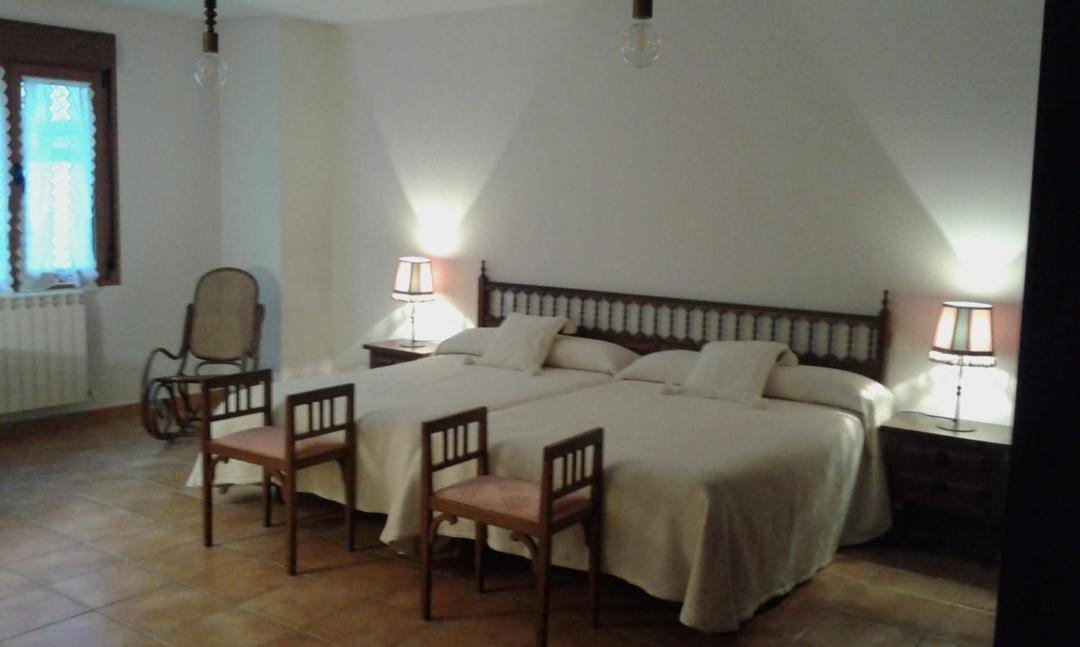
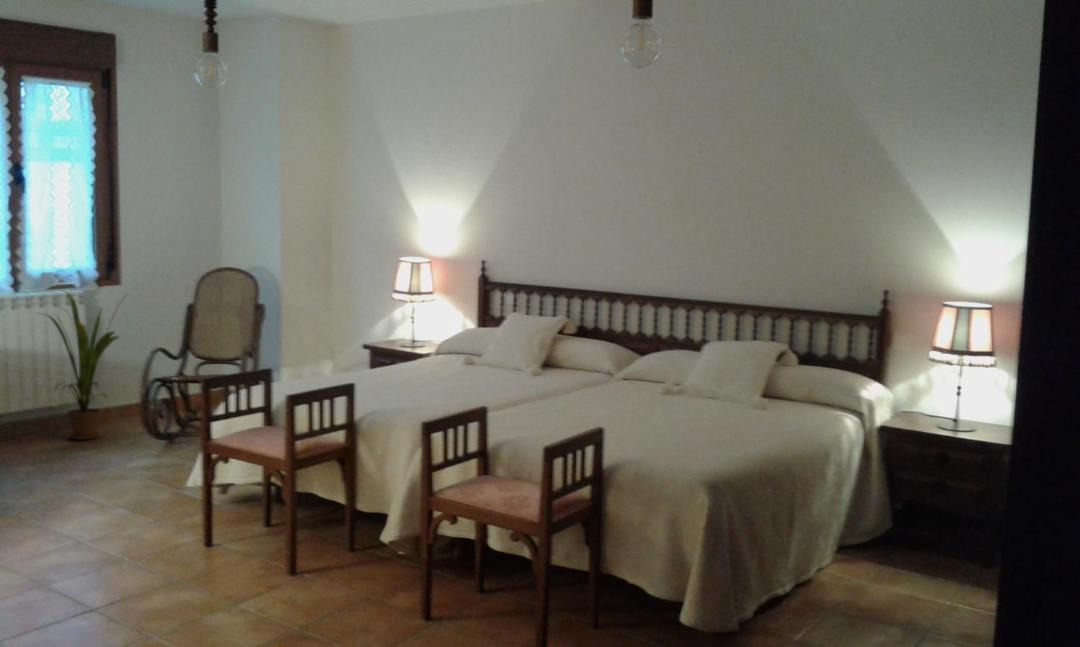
+ house plant [37,288,130,441]
